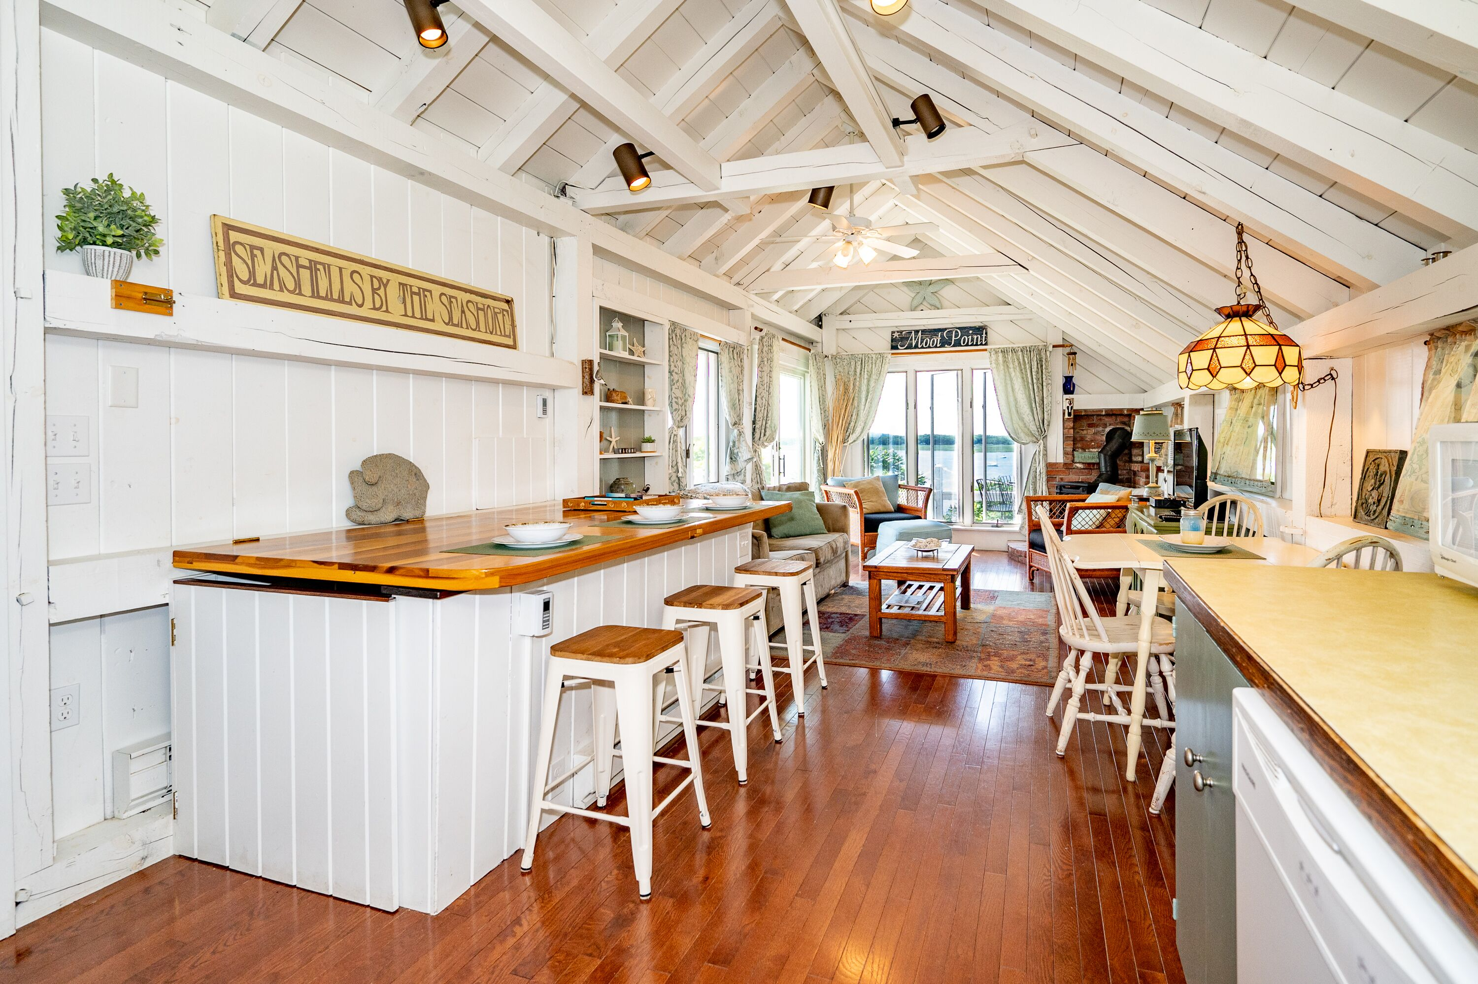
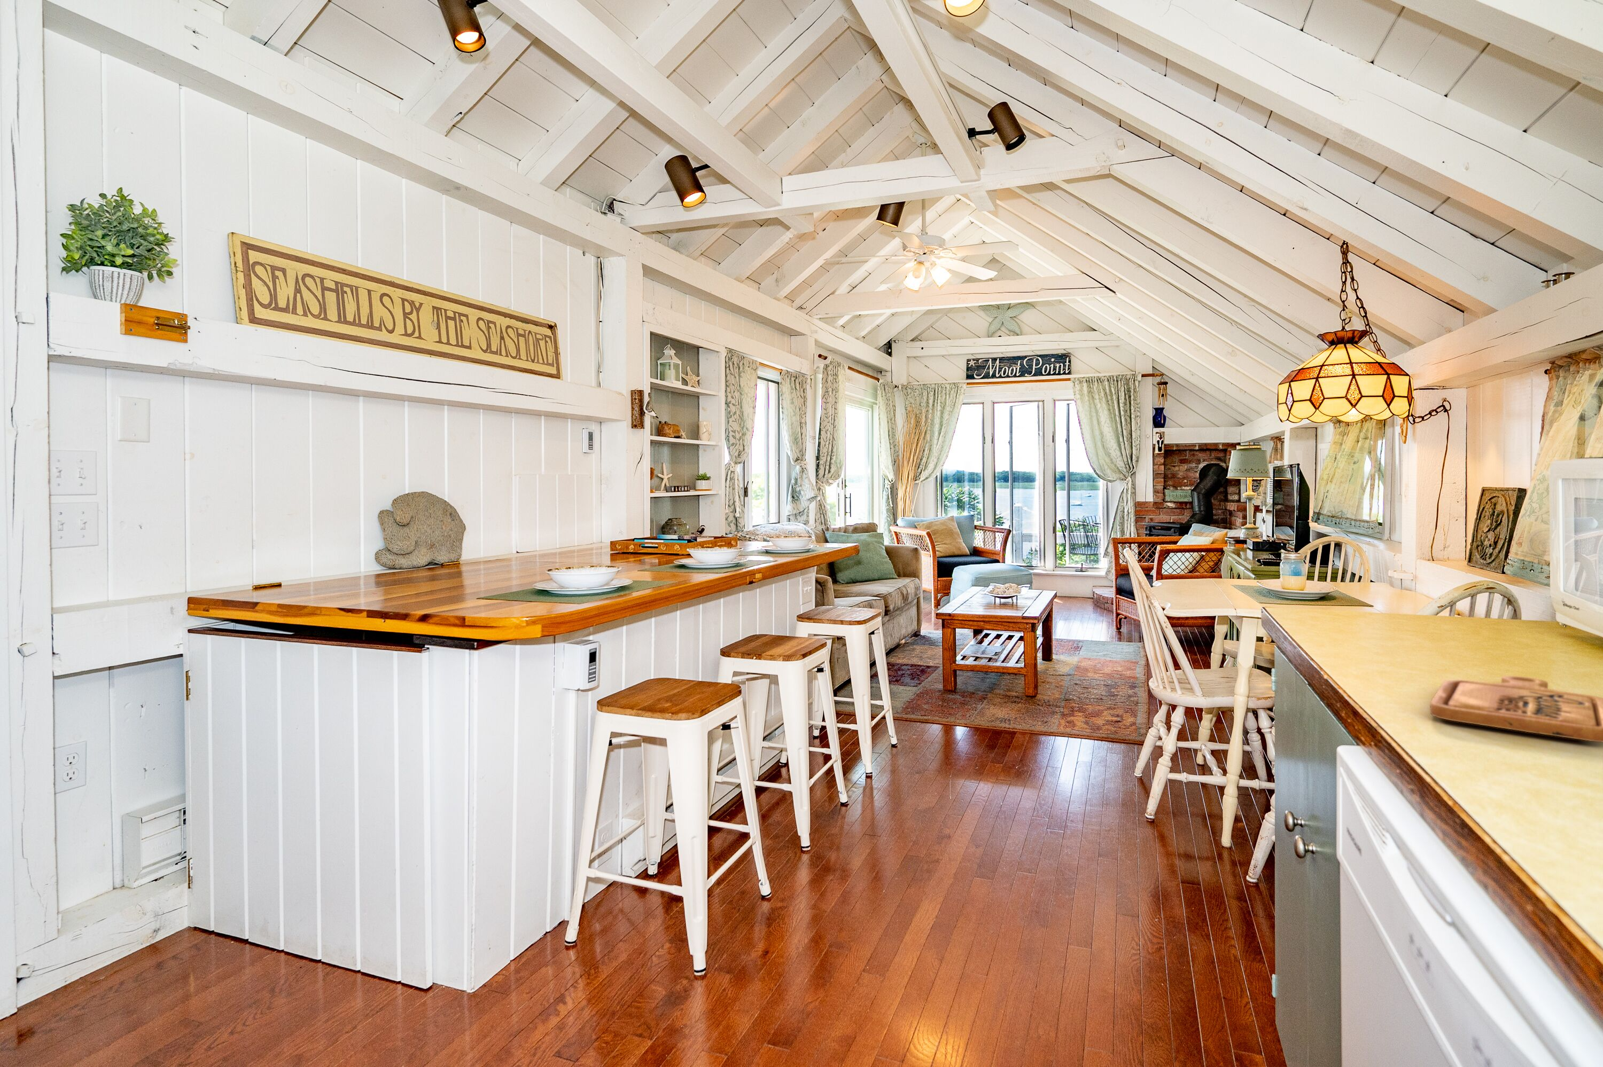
+ cutting board [1429,675,1603,743]
